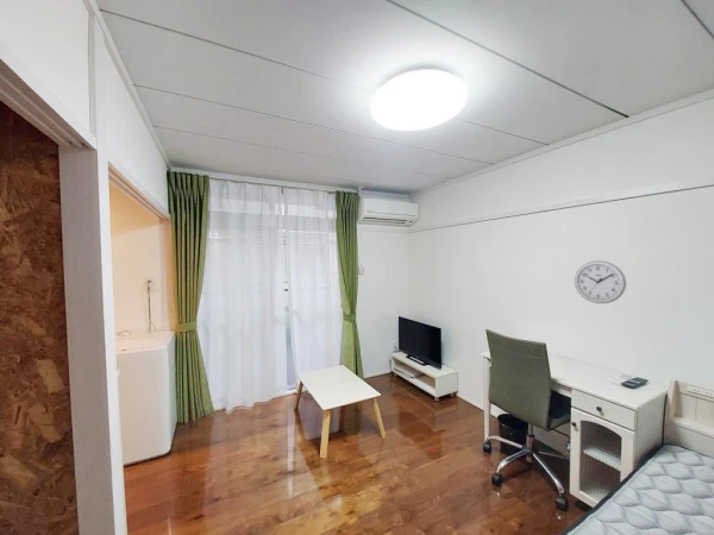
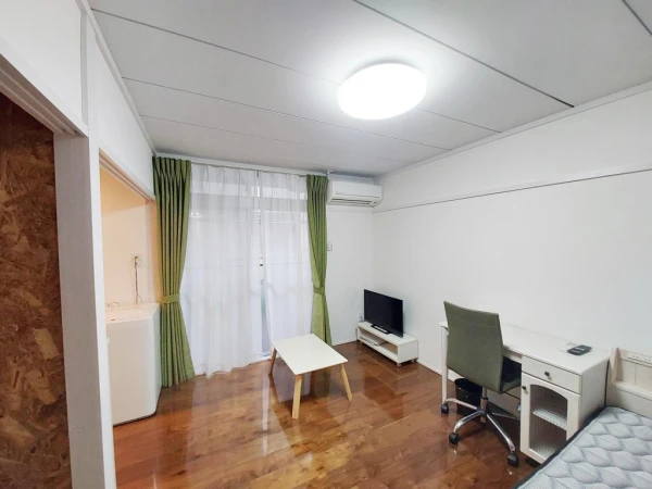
- wall clock [574,259,627,304]
